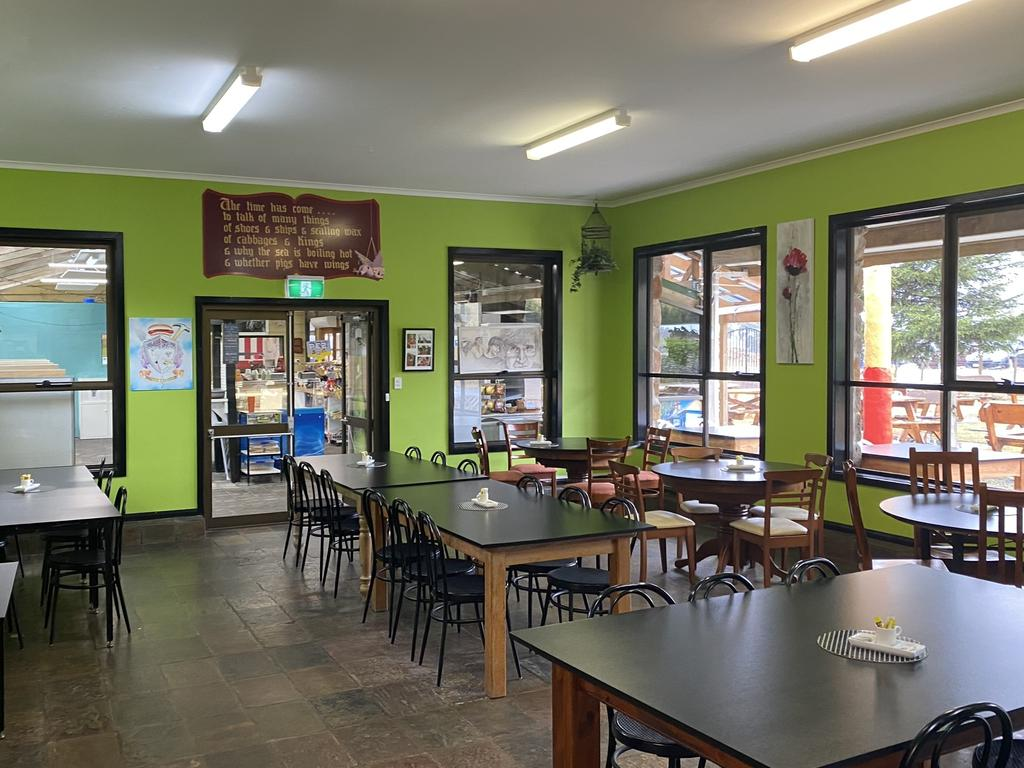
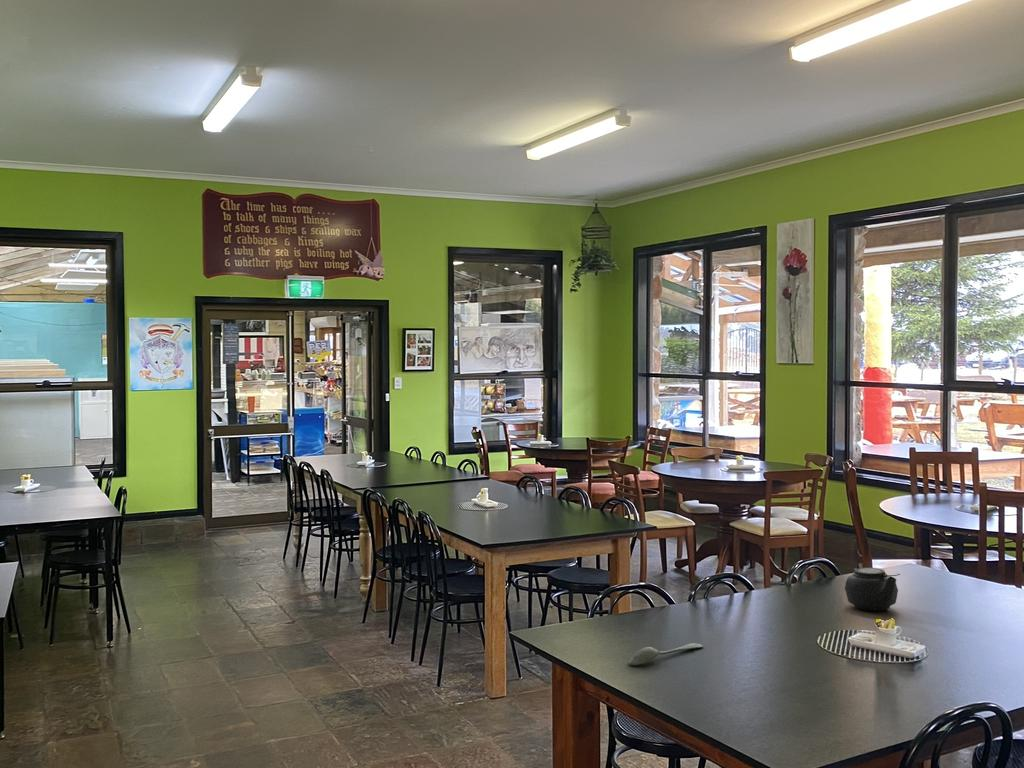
+ teapot [844,565,901,612]
+ spoon [628,642,704,666]
